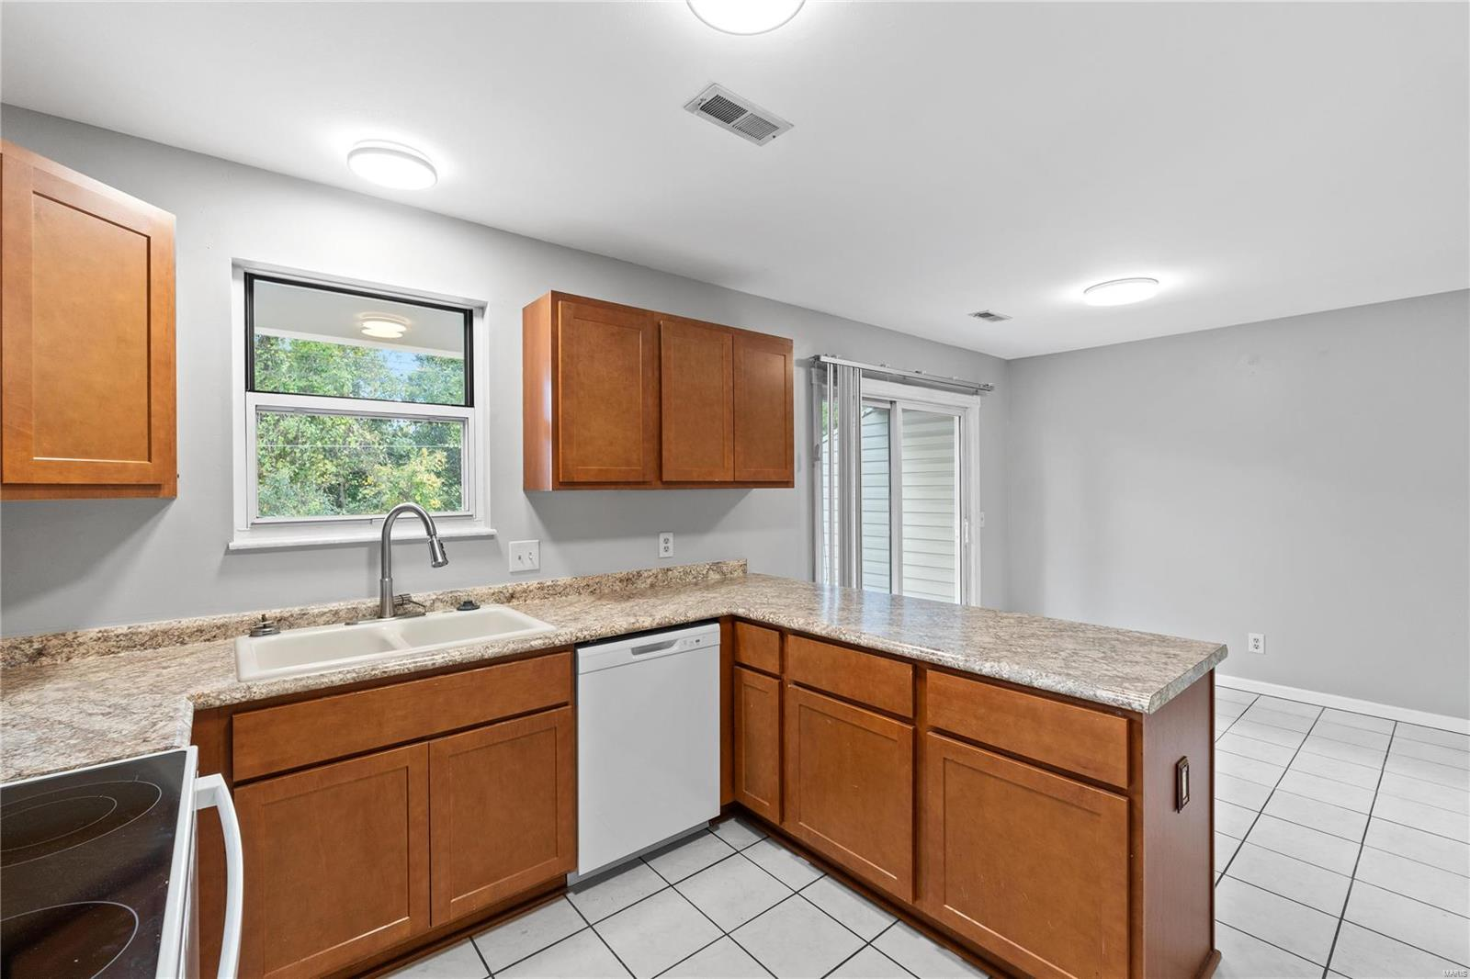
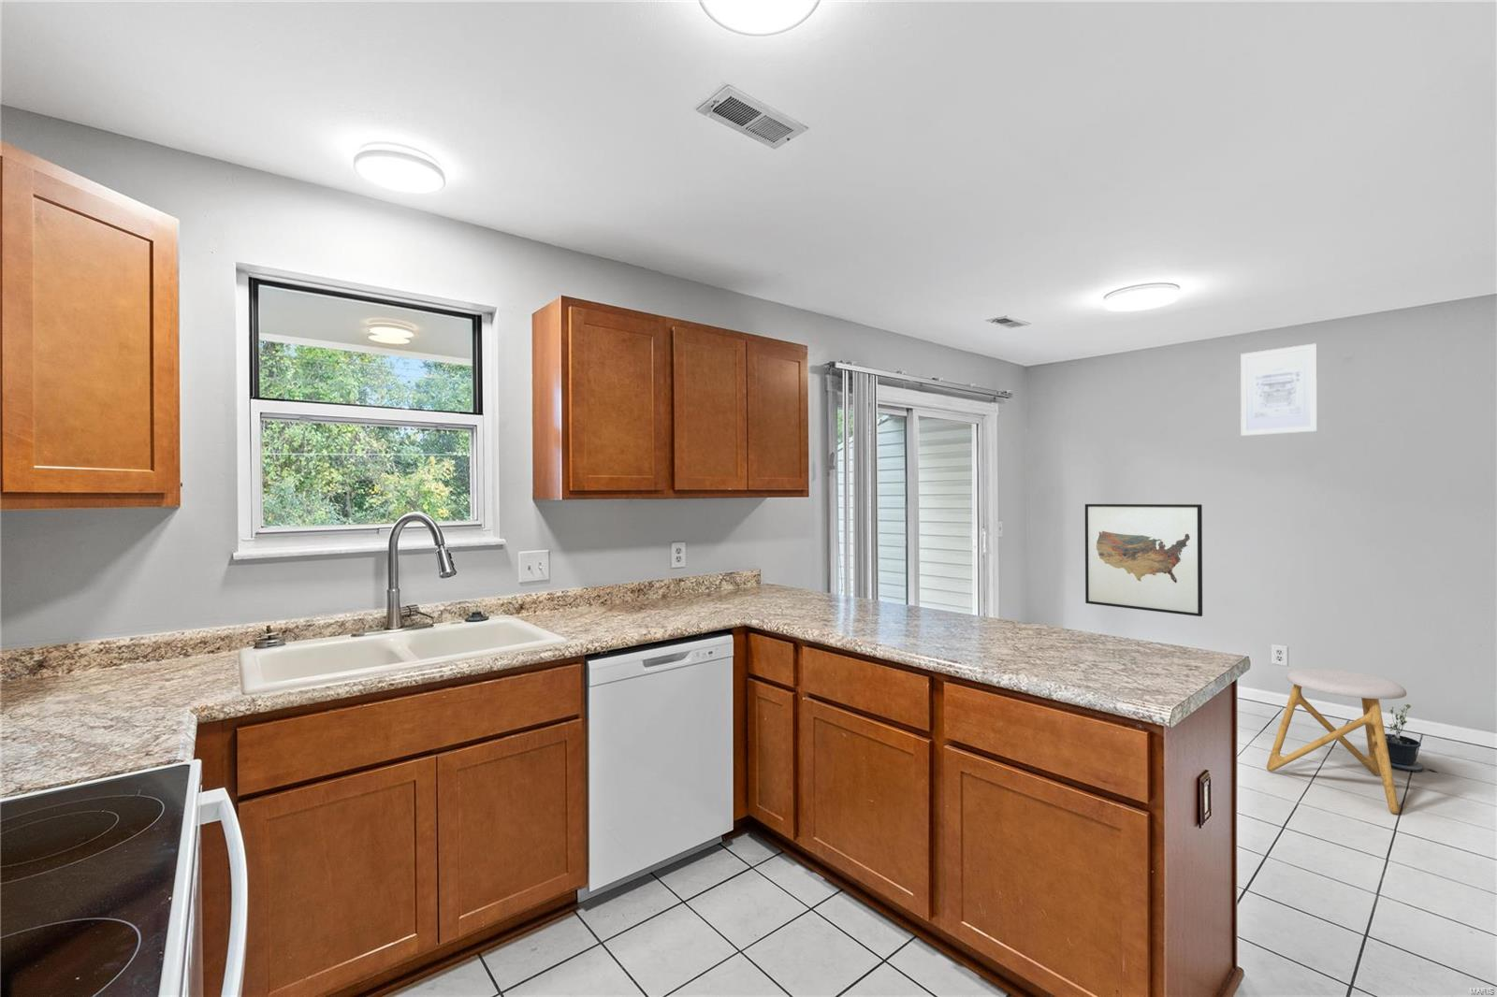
+ potted plant [1385,703,1438,773]
+ stool [1265,668,1407,815]
+ wall art [1240,343,1318,437]
+ wall art [1084,503,1203,618]
